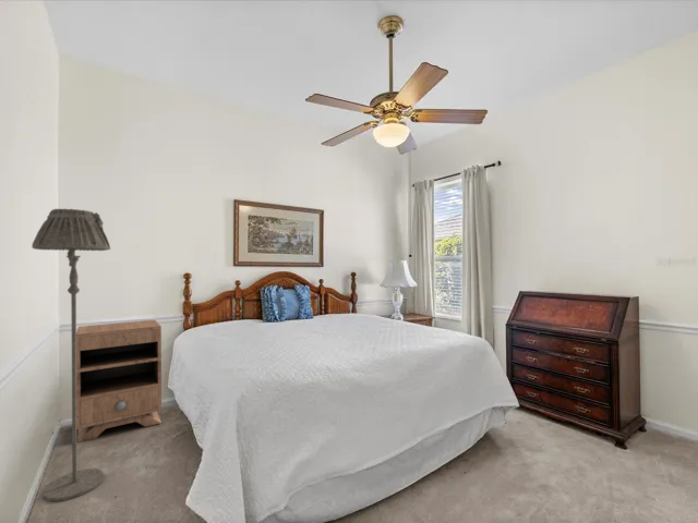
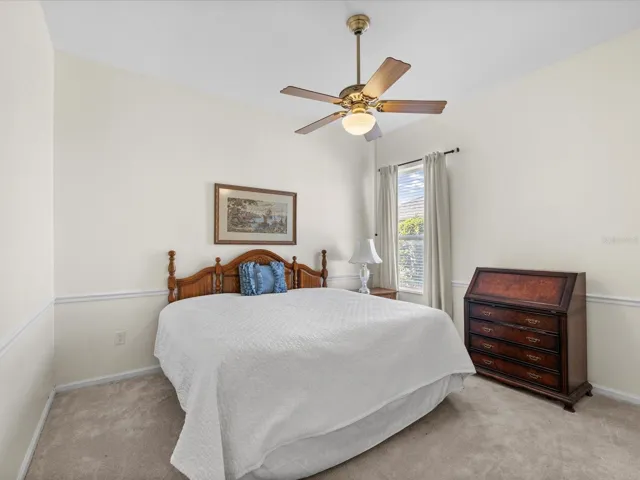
- floor lamp [31,208,111,502]
- nightstand [76,319,163,443]
